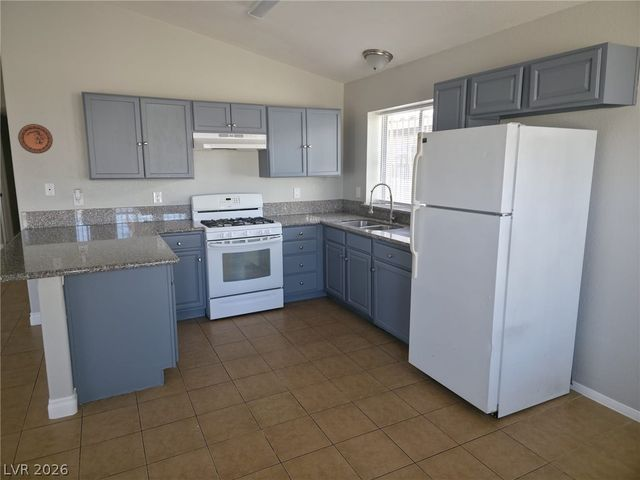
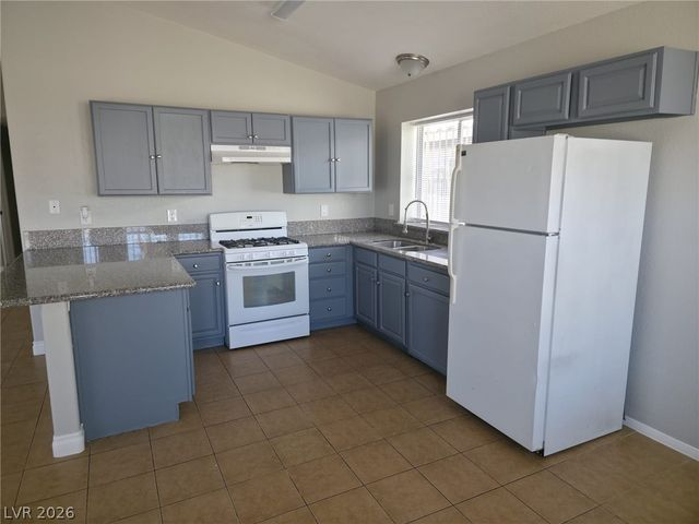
- decorative plate [17,123,54,155]
